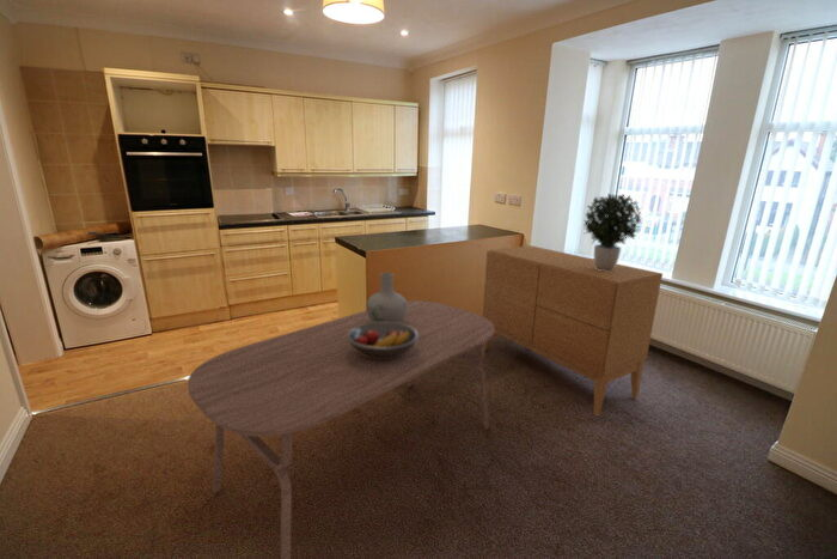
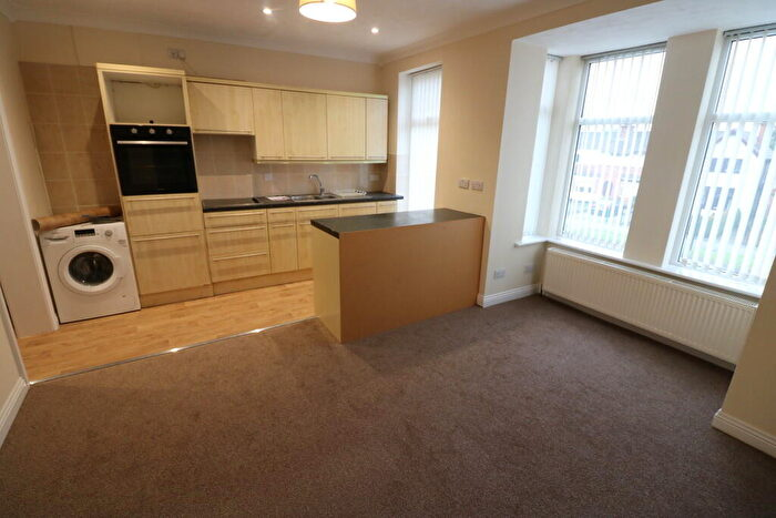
- dining table [187,299,495,559]
- sideboard [482,244,664,418]
- fruit bowl [347,322,418,359]
- vase [365,272,408,323]
- potted plant [582,193,643,272]
